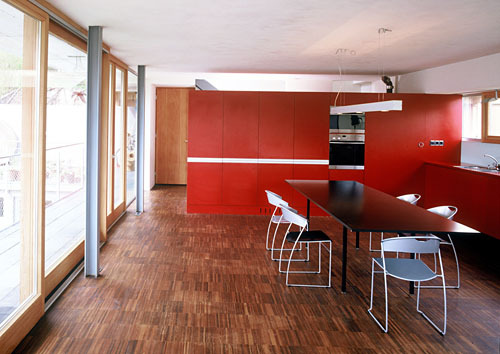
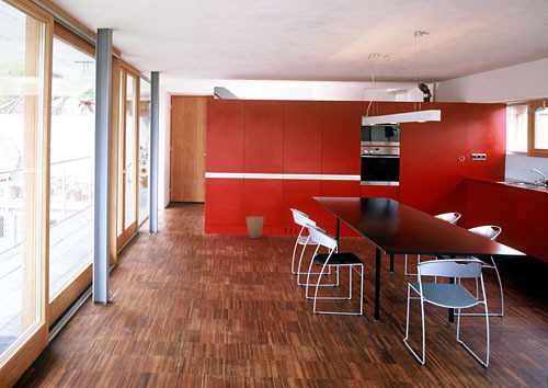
+ trash can [246,216,265,239]
